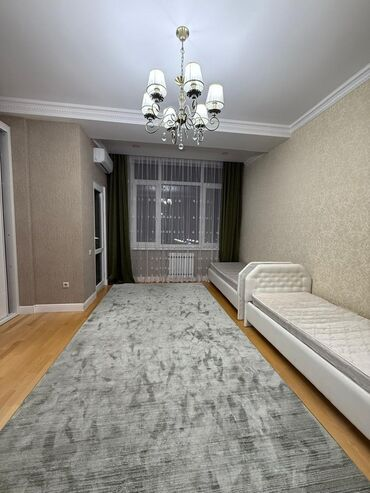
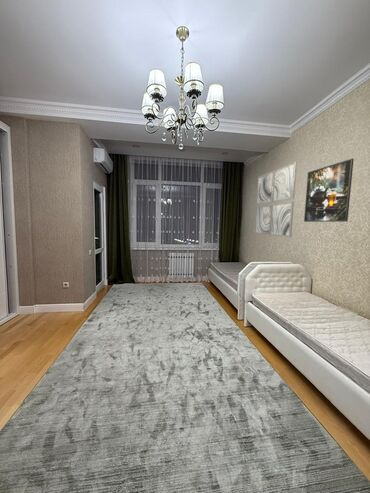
+ wall art [254,161,298,238]
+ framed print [303,158,355,223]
